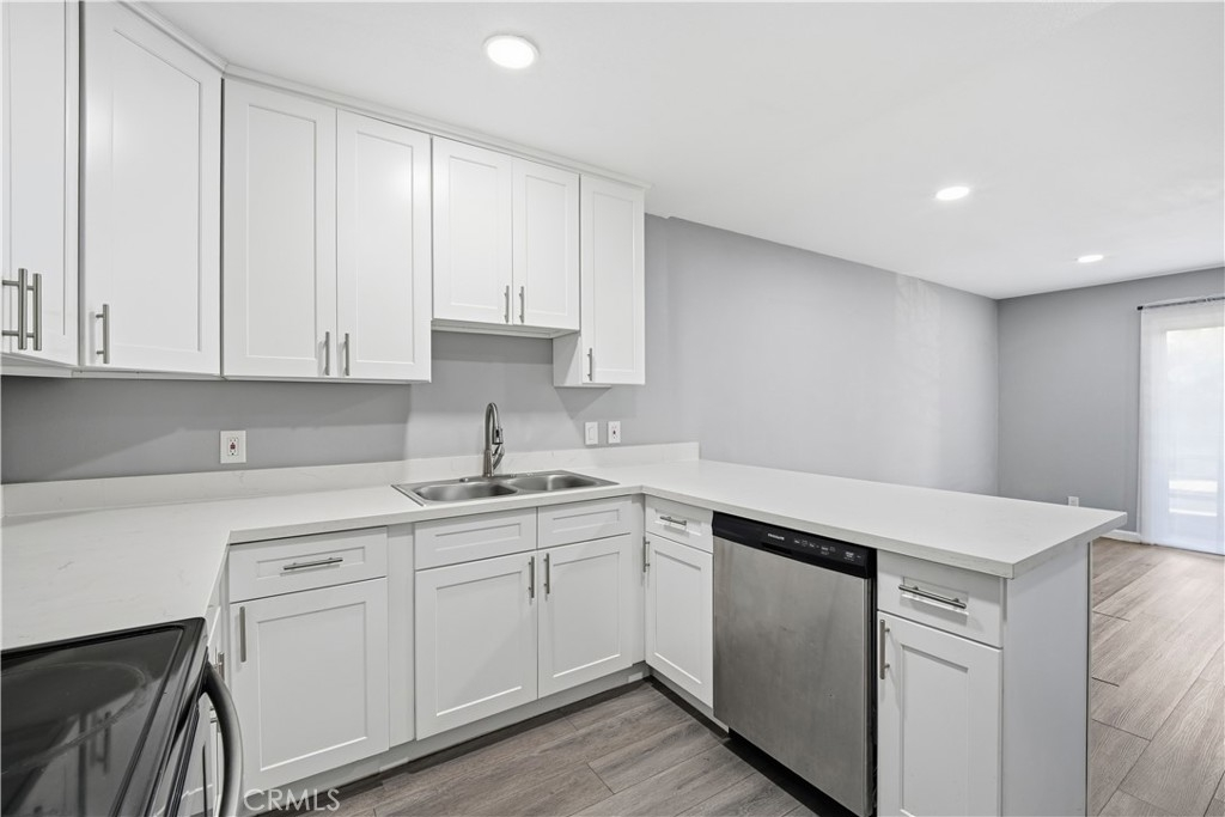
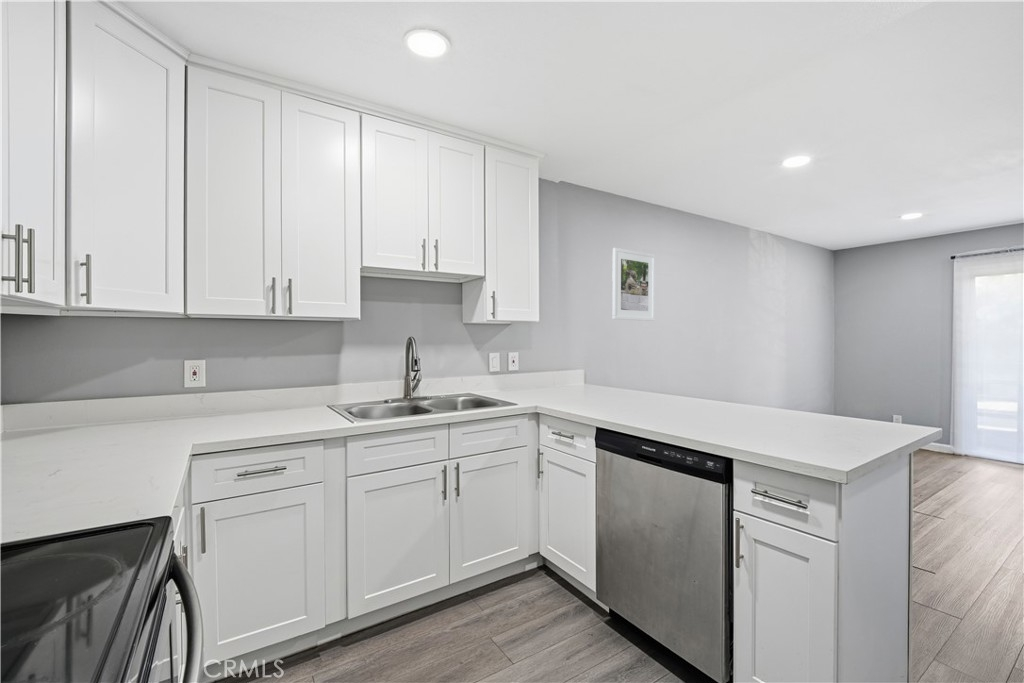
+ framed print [611,247,656,322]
